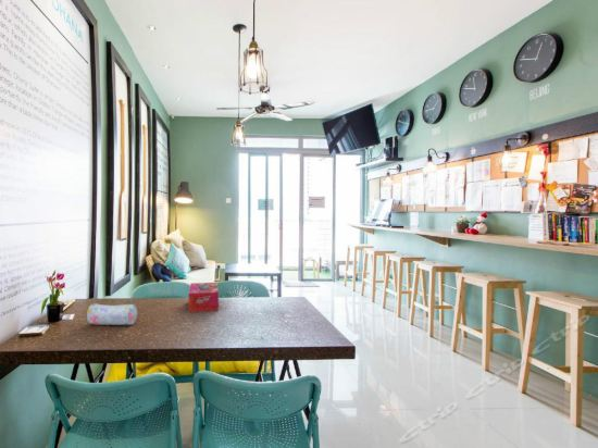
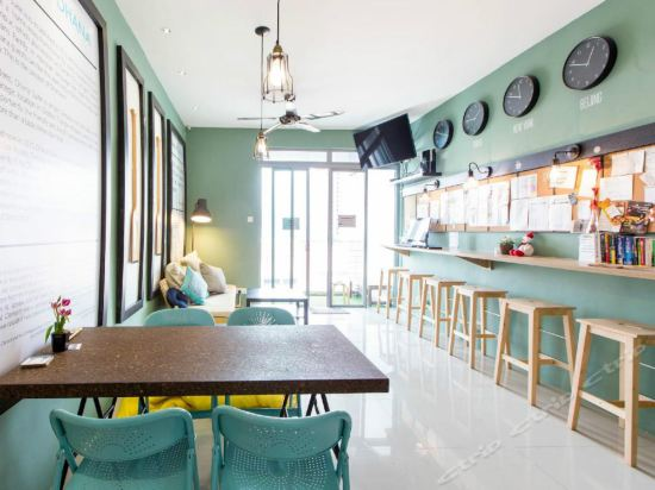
- tissue box [188,282,220,313]
- pencil case [85,302,138,326]
